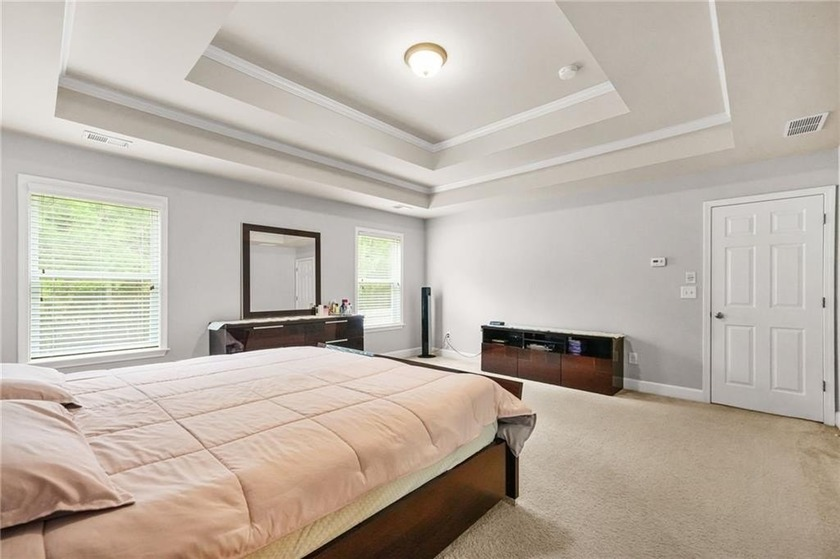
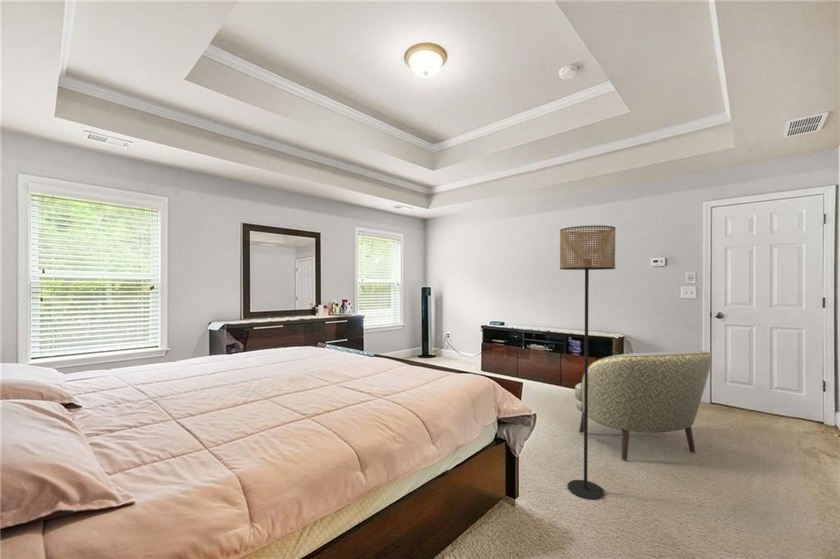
+ armchair [574,350,713,461]
+ floor lamp [559,225,617,500]
